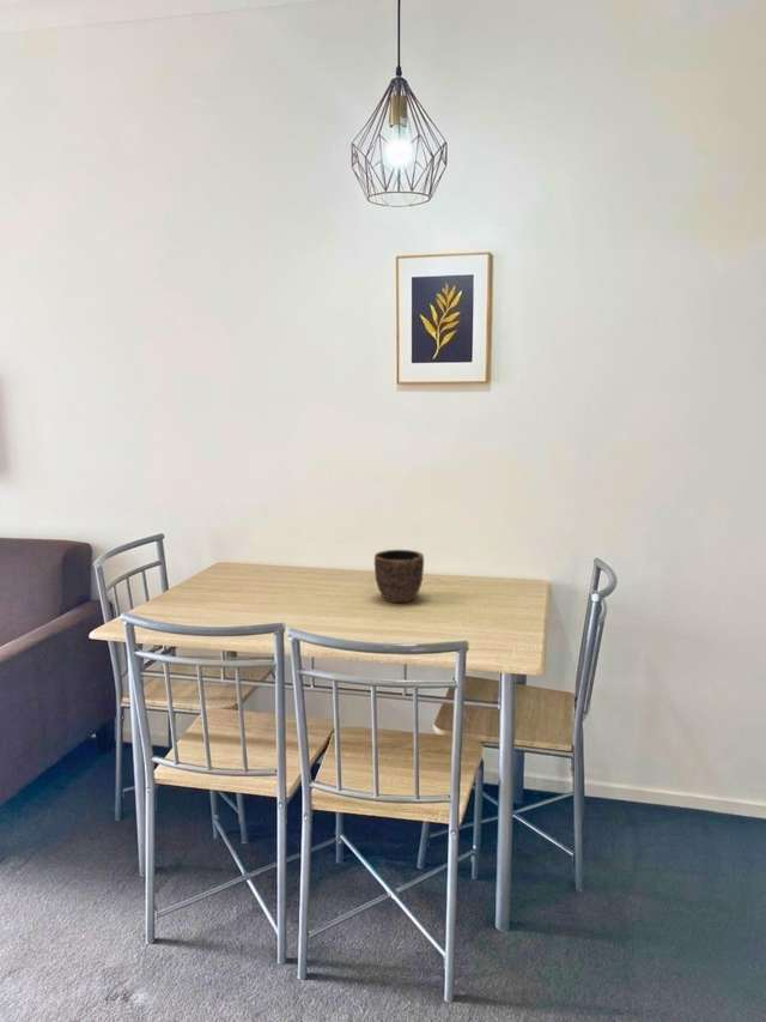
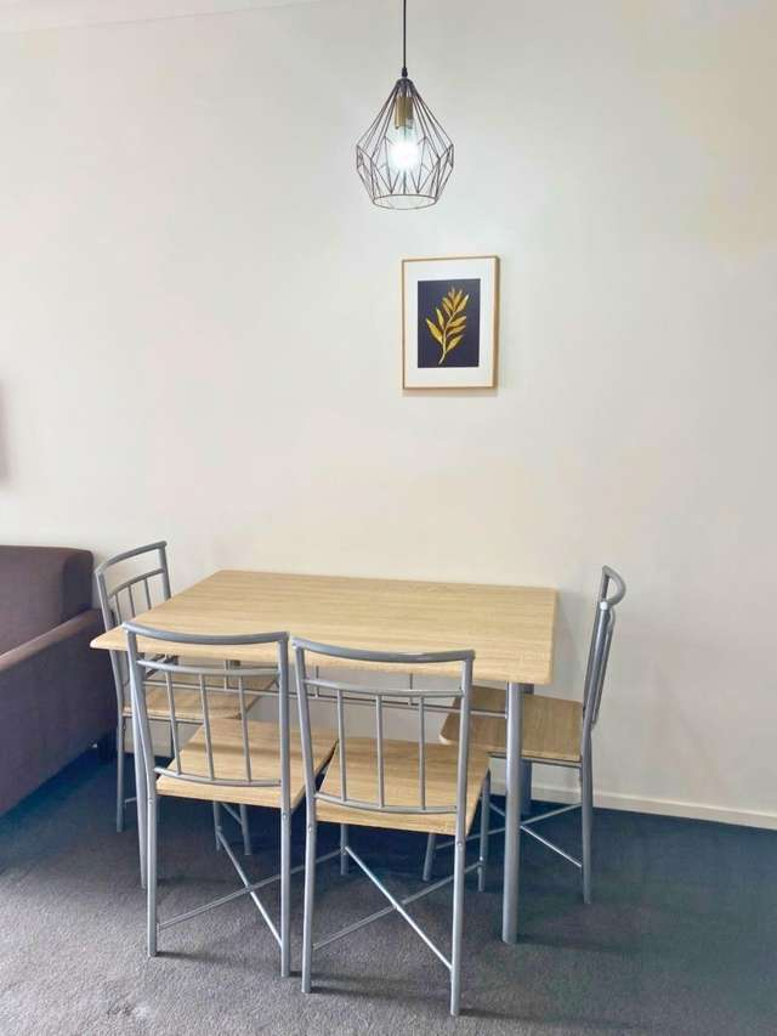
- bowl [373,549,425,604]
